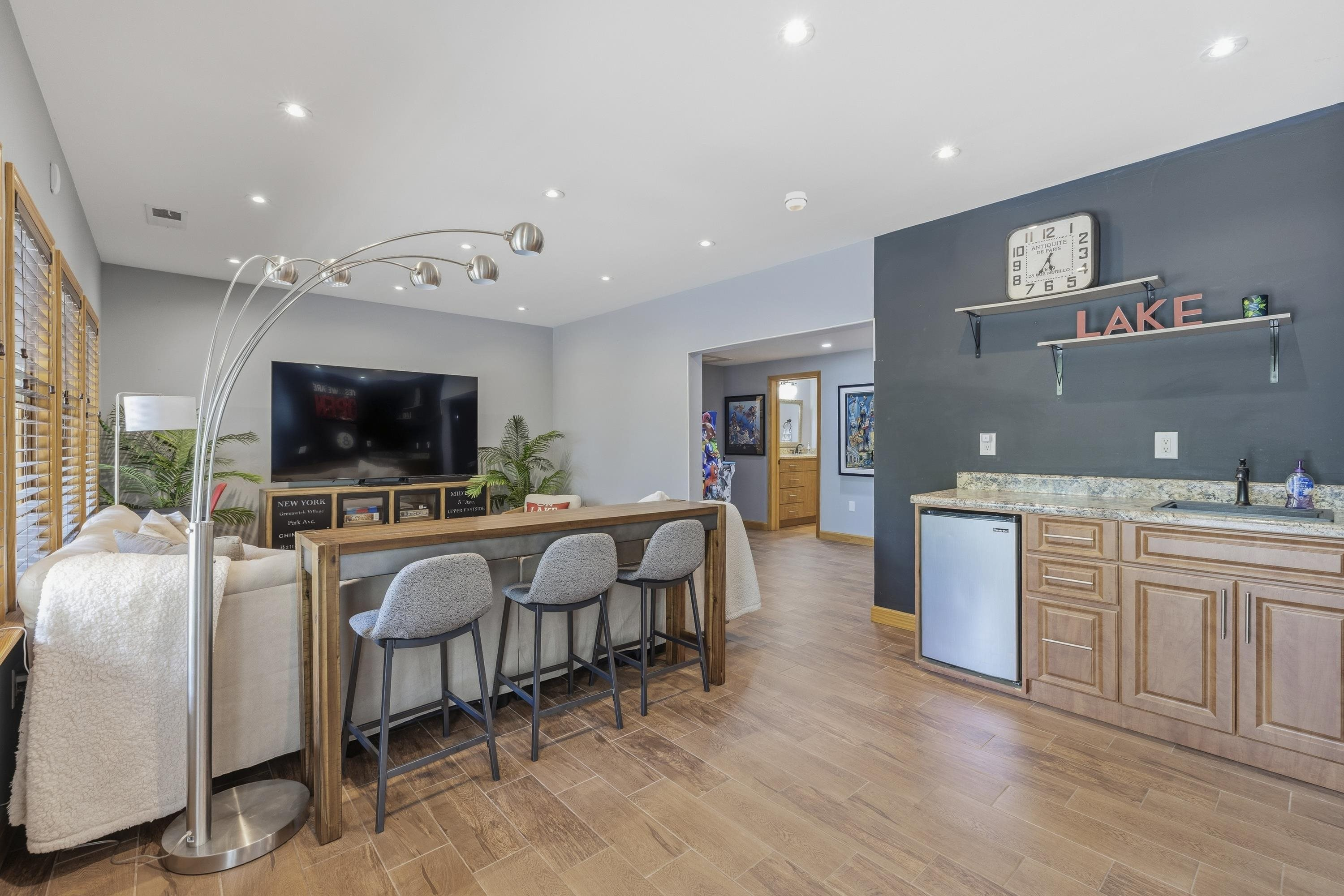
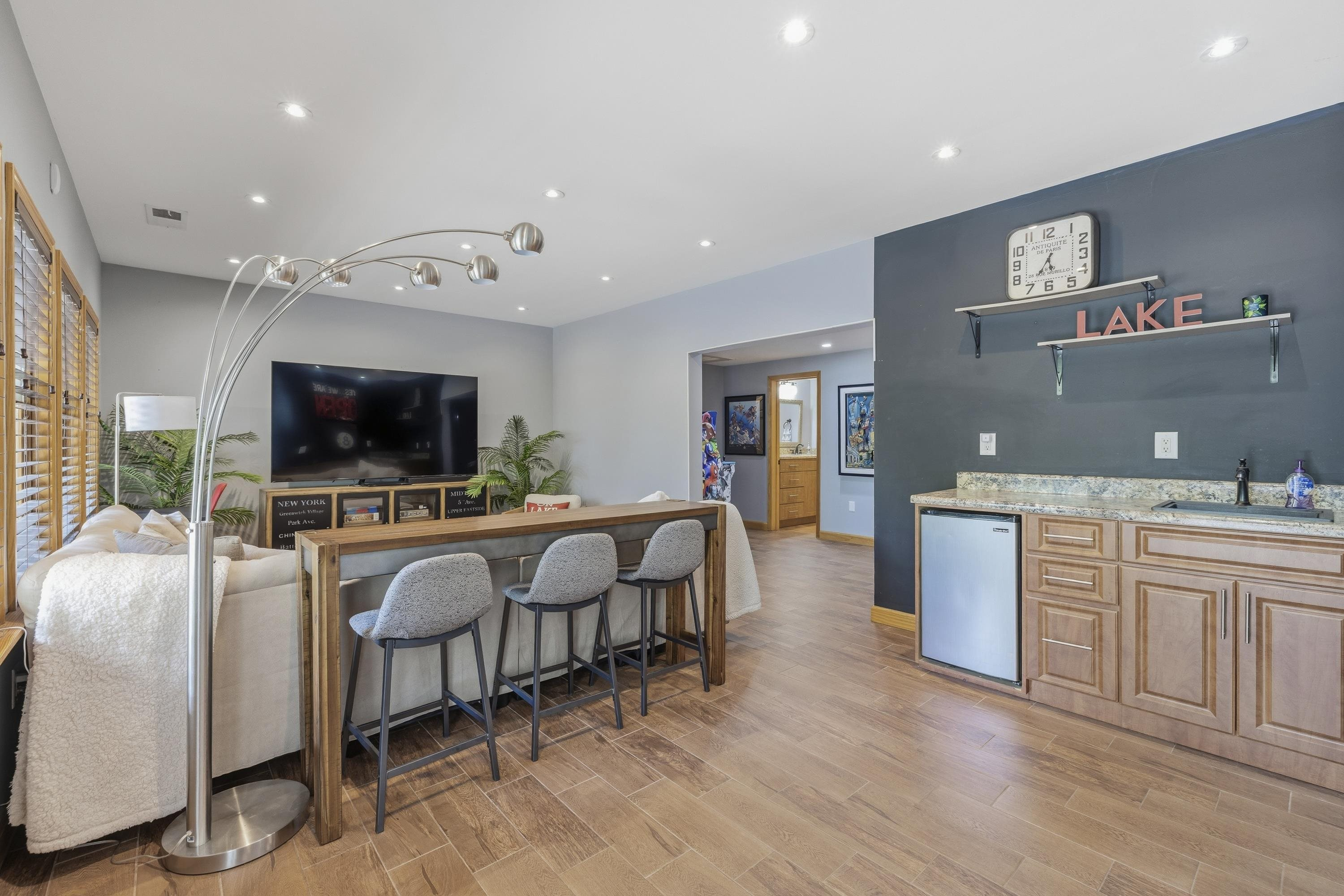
- smoke detector [784,191,808,211]
